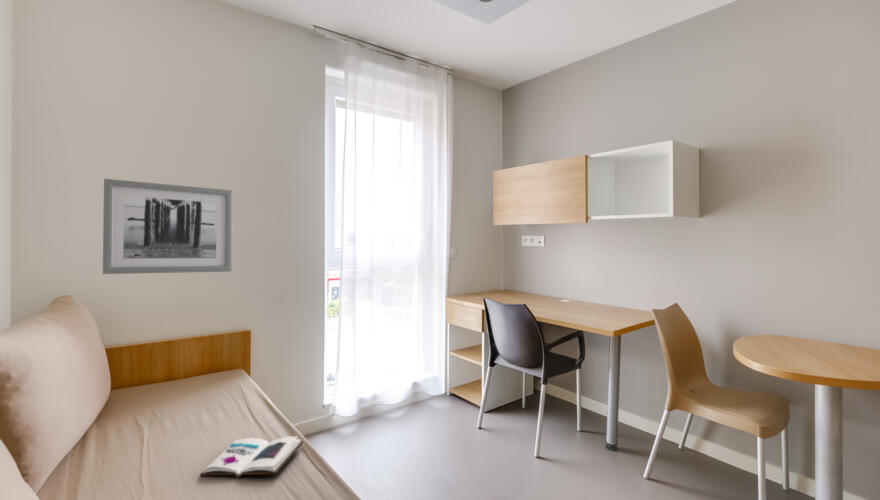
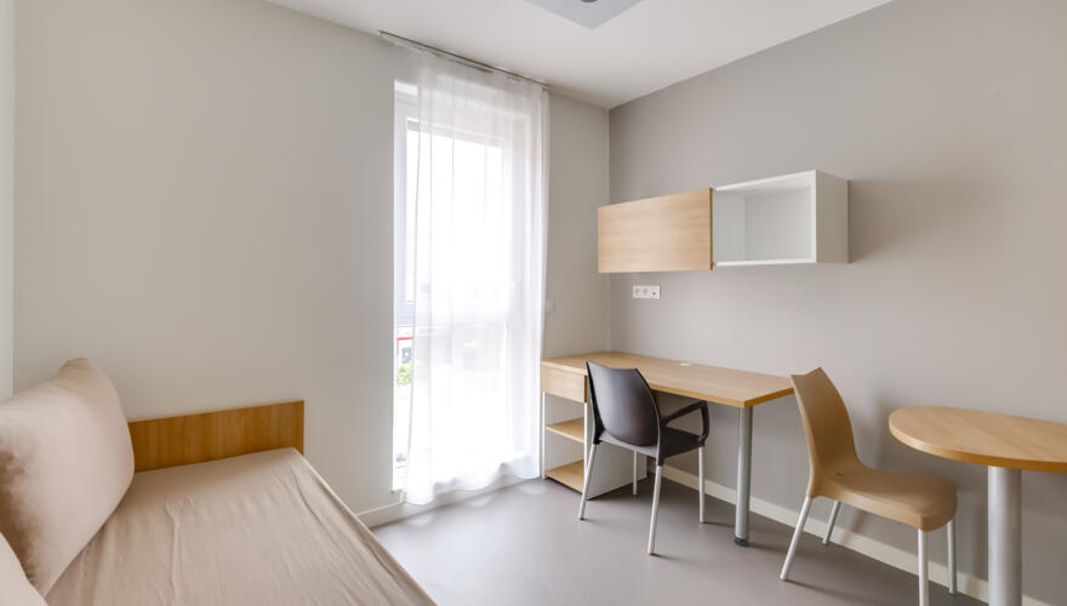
- wall art [102,178,234,275]
- book [199,435,304,479]
